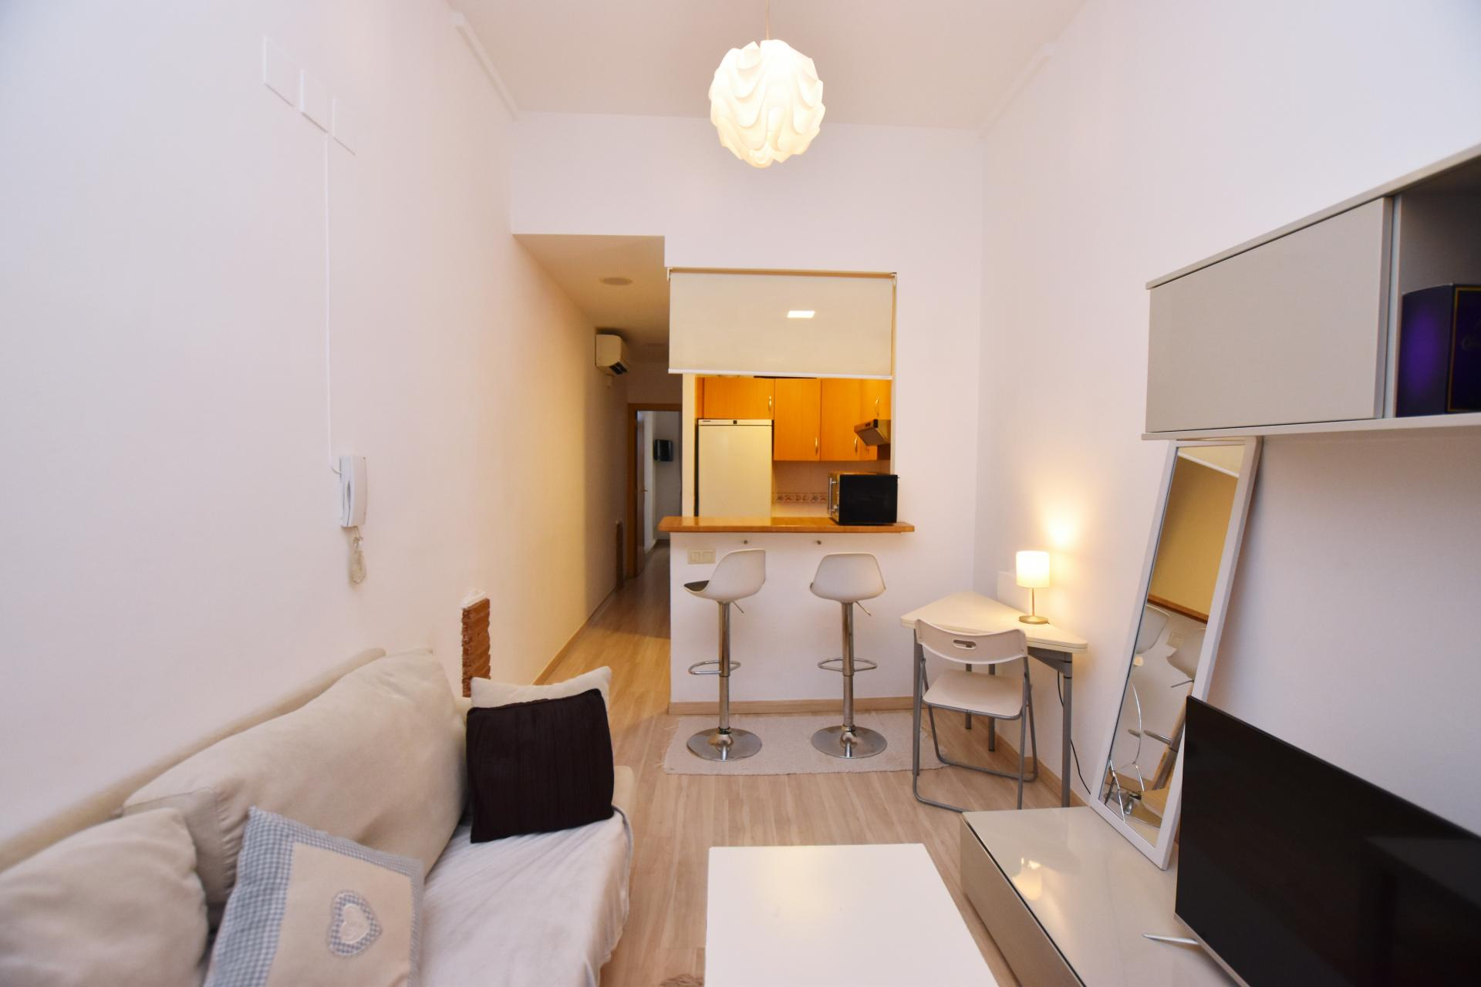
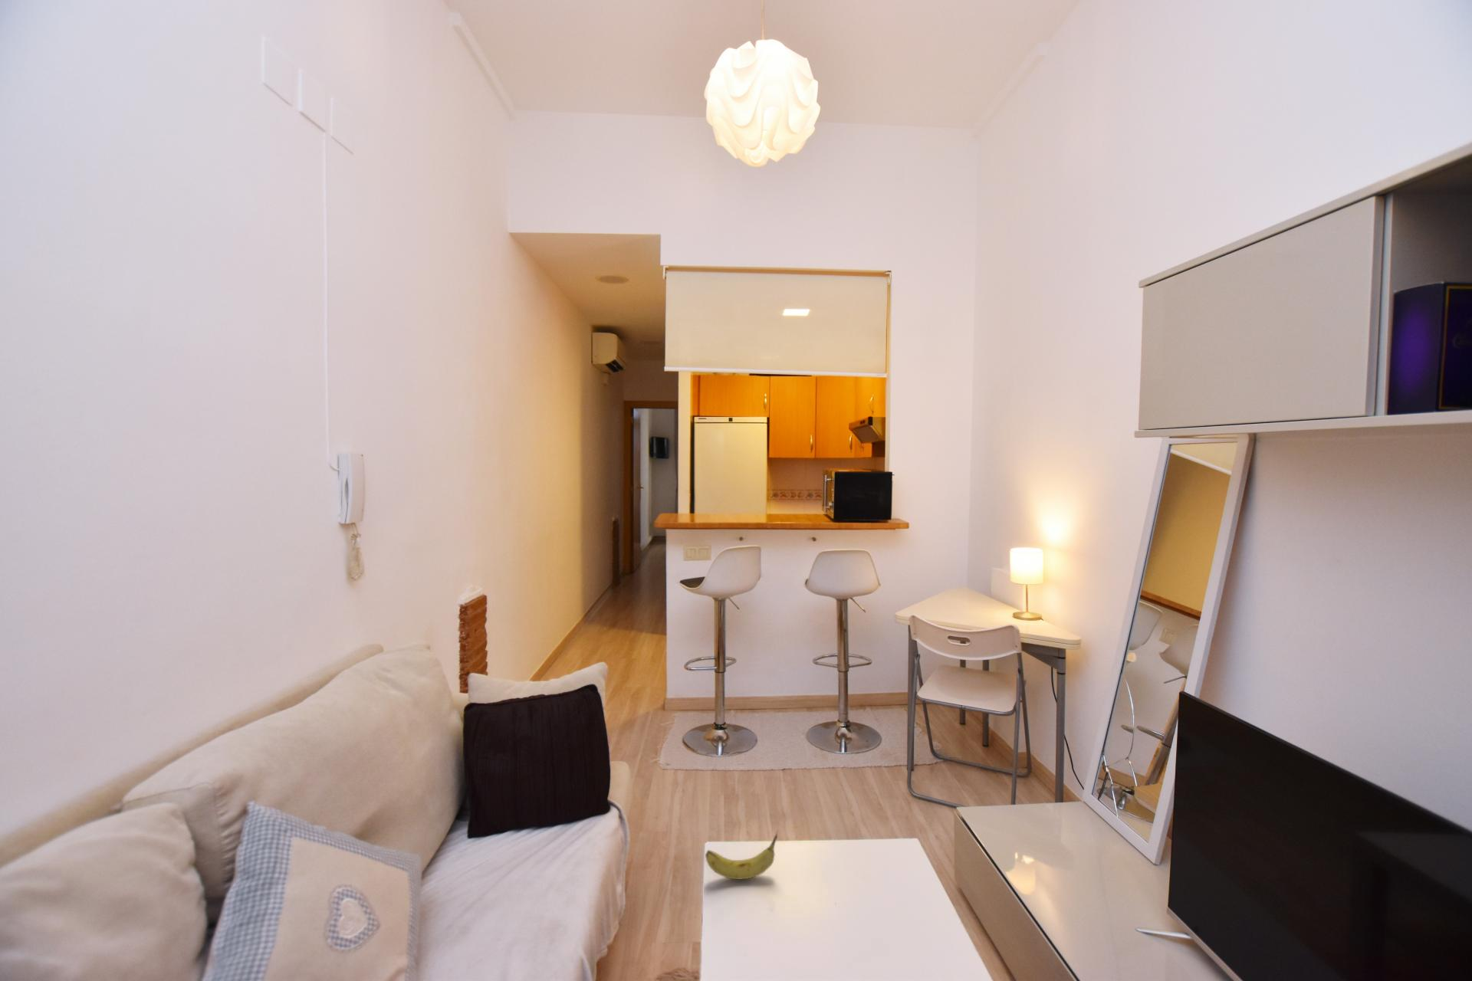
+ fruit [704,829,779,880]
